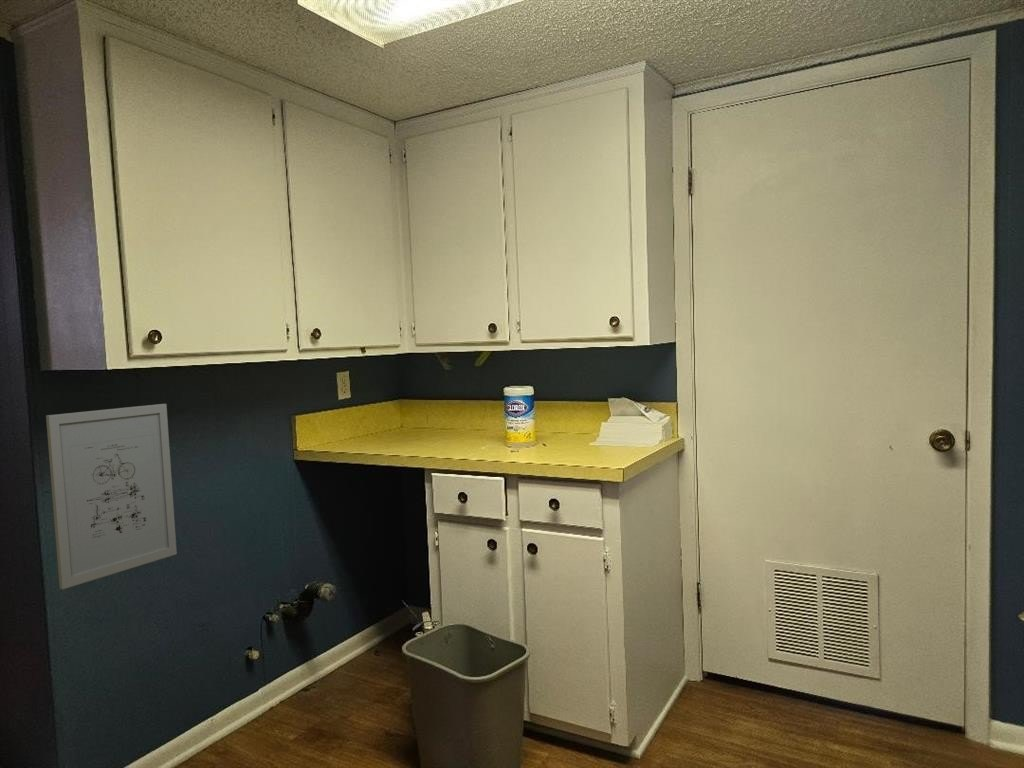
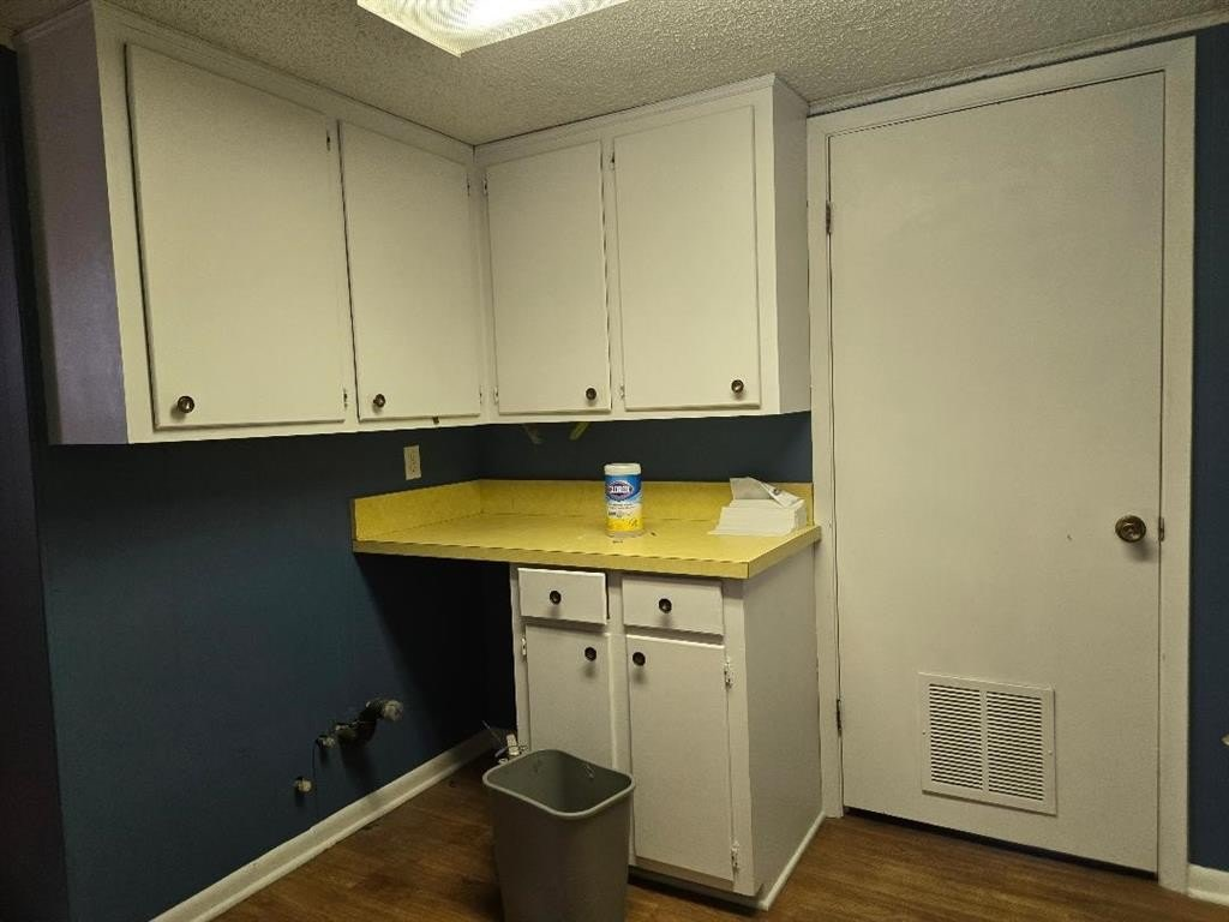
- wall art [45,403,178,590]
